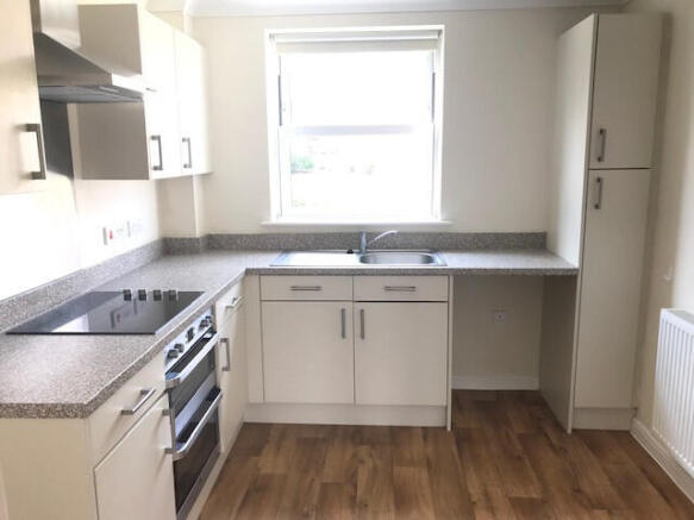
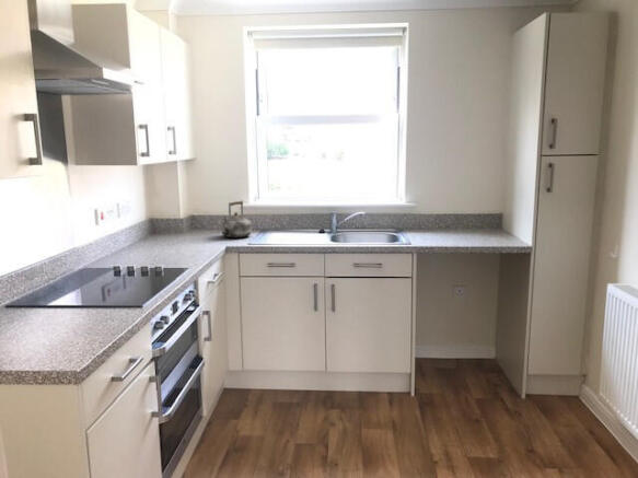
+ kettle [221,200,253,240]
